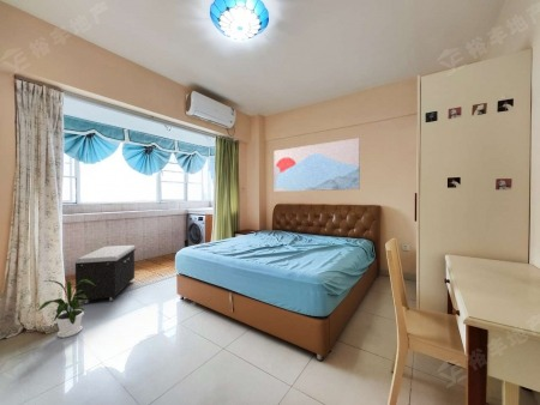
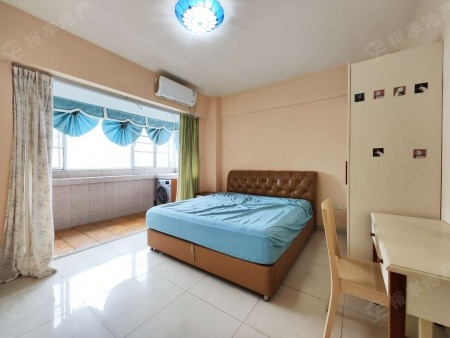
- house plant [36,279,96,339]
- wall art [272,137,361,193]
- storage bench [74,244,137,304]
